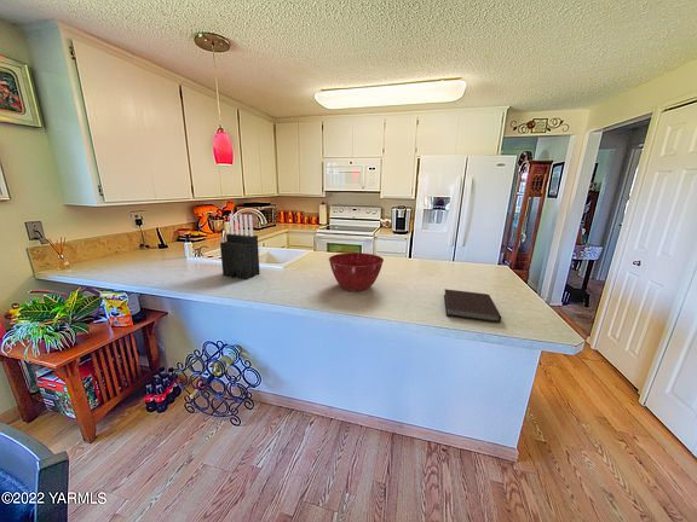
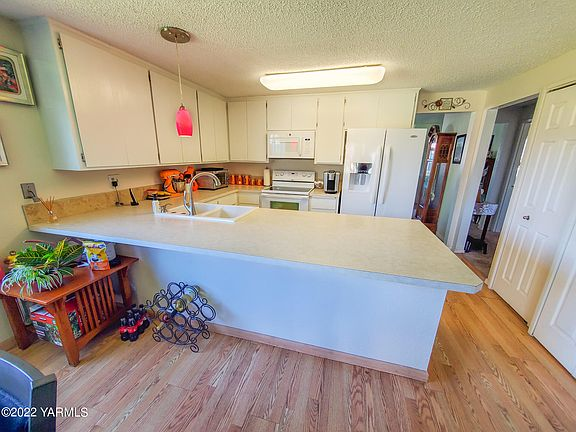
- notebook [443,288,502,324]
- knife block [219,213,261,280]
- mixing bowl [328,251,385,292]
